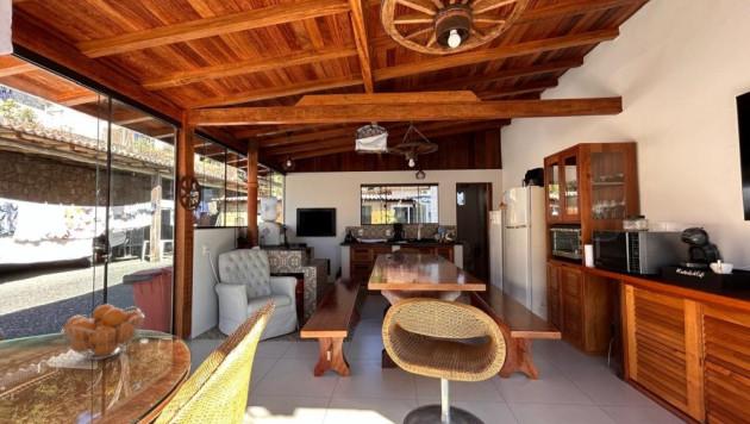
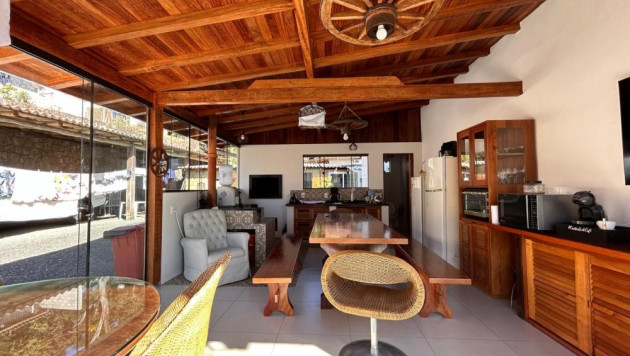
- fruit basket [61,303,146,361]
